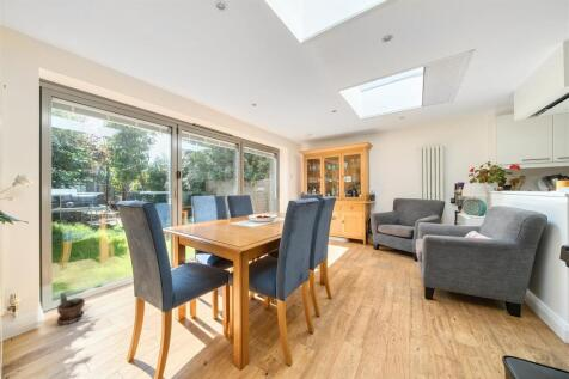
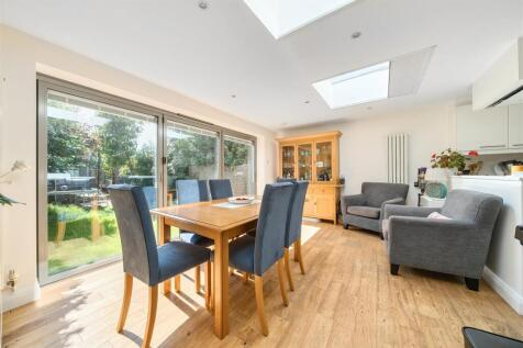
- potted plant [55,292,86,325]
